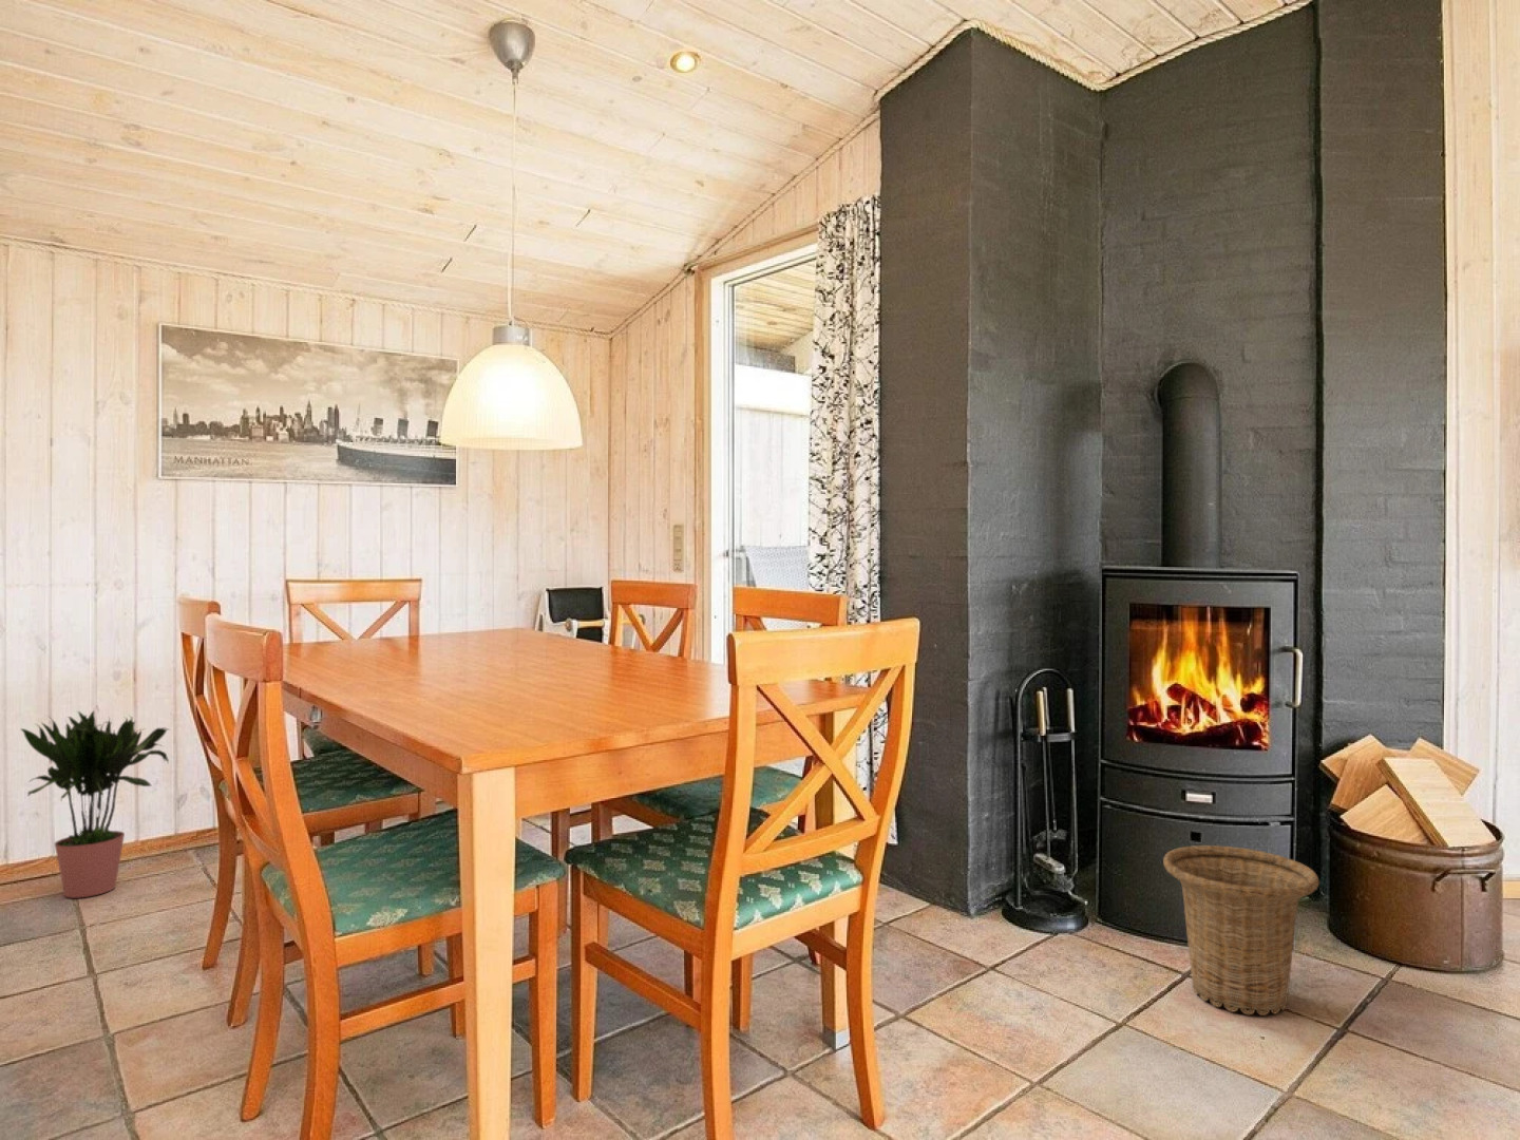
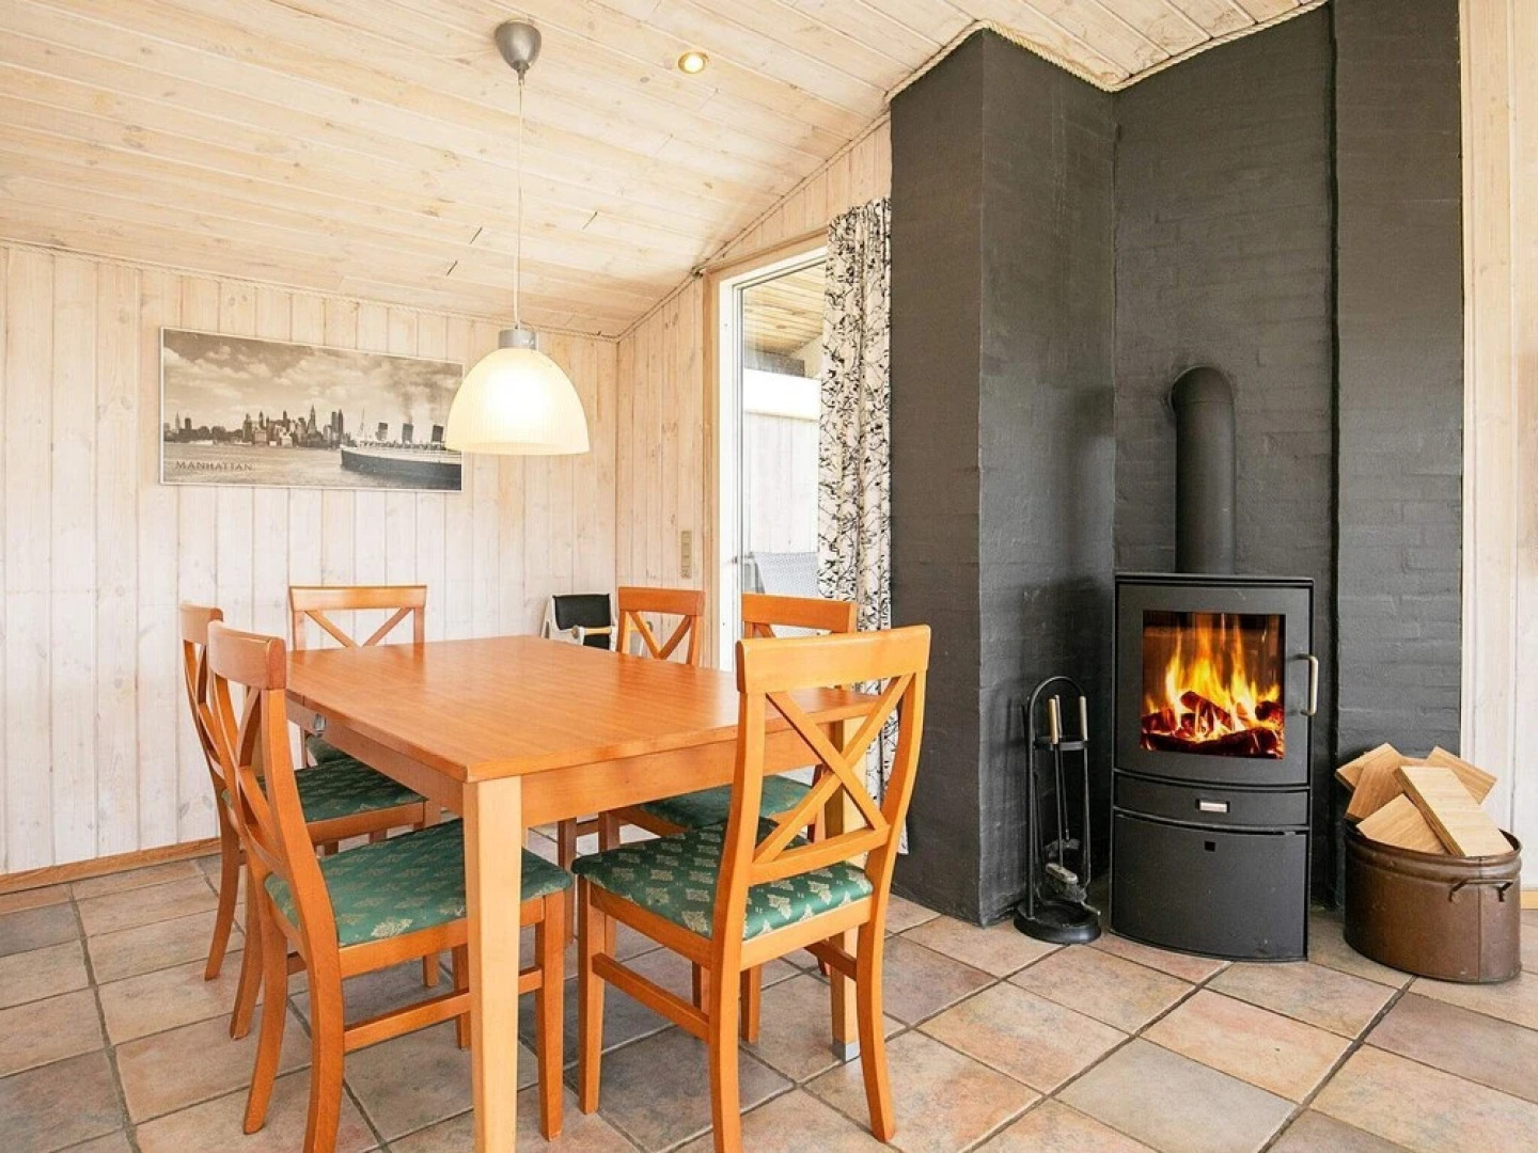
- basket [1162,844,1319,1017]
- potted plant [20,710,172,899]
